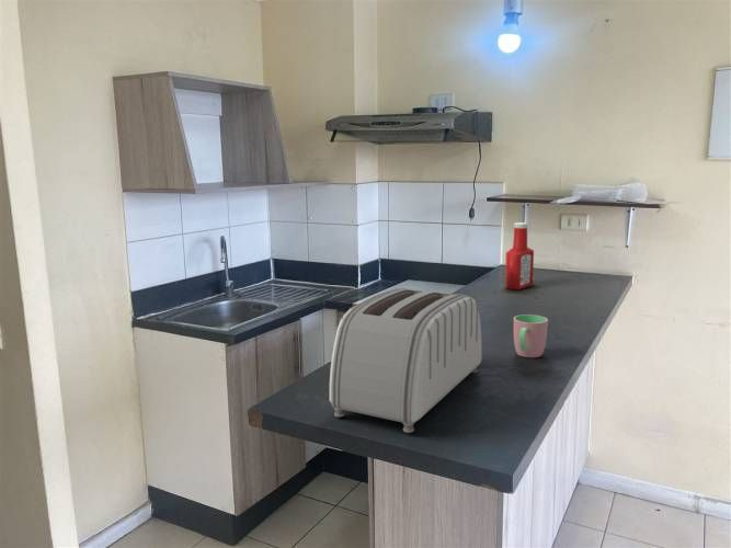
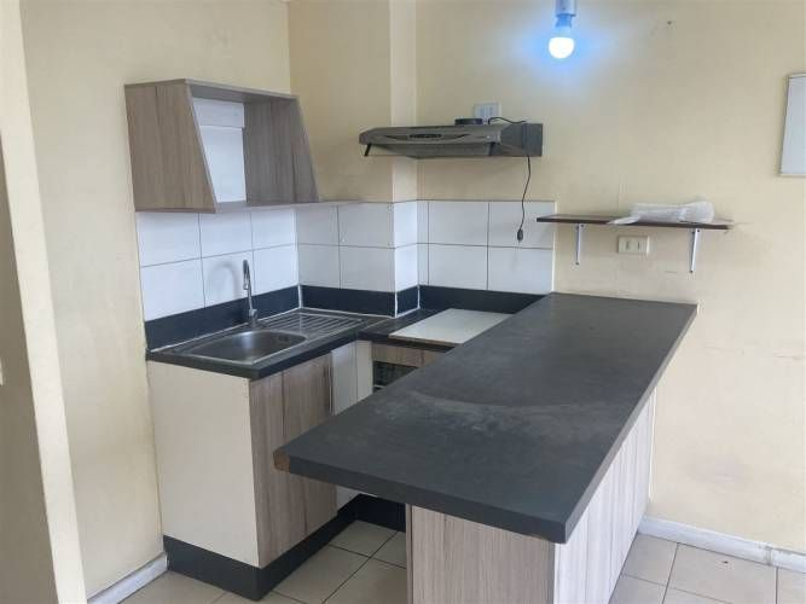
- toaster [329,287,482,434]
- cup [513,313,549,358]
- soap bottle [504,221,535,290]
